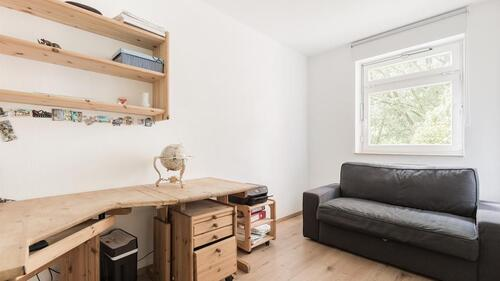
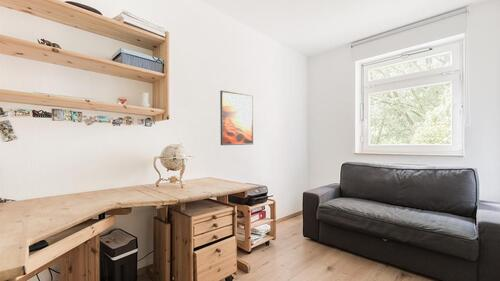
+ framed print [219,90,254,146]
